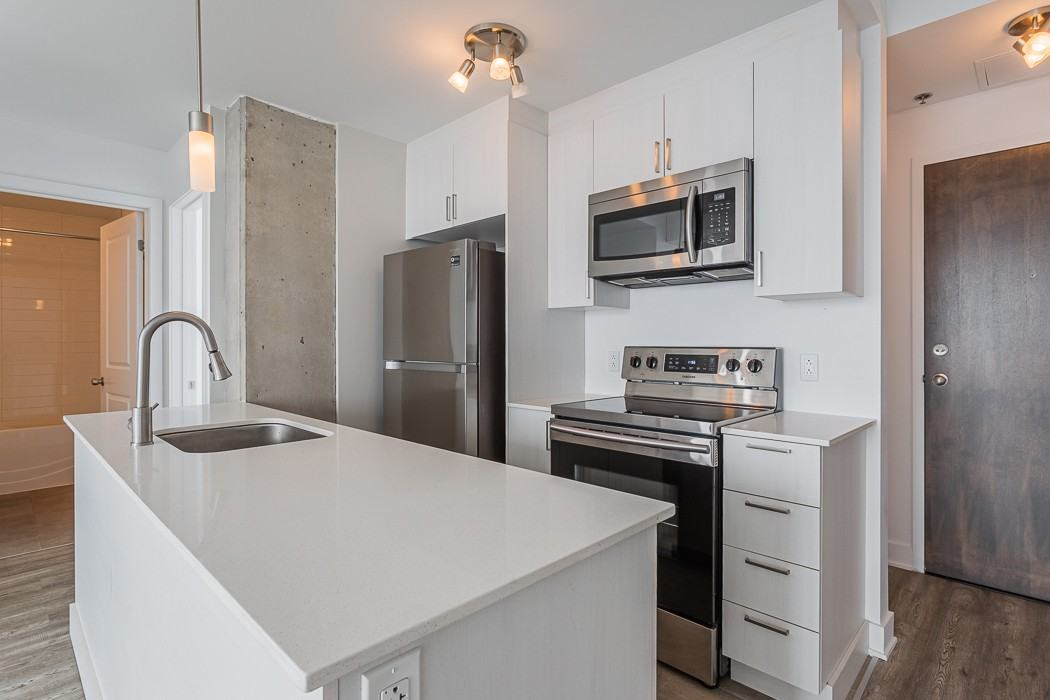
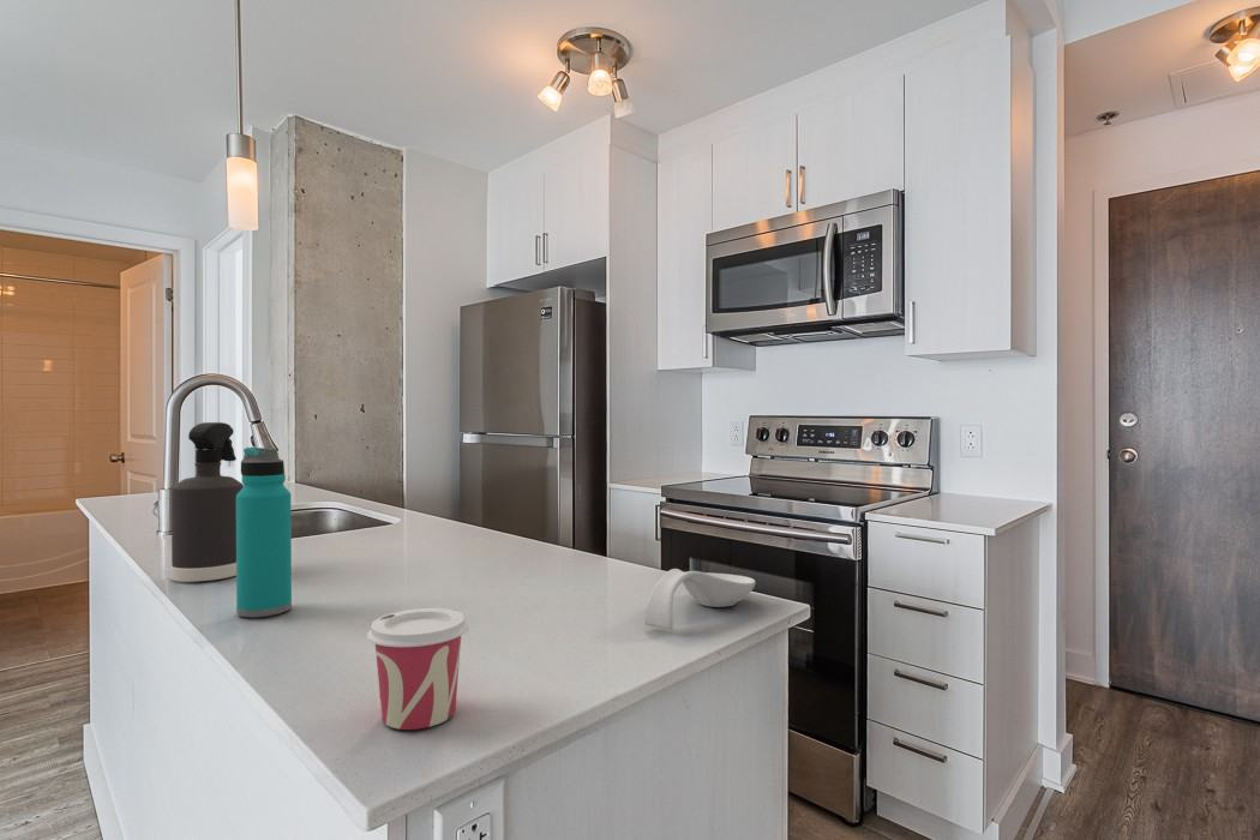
+ water bottle [235,446,293,618]
+ cup [366,607,469,731]
+ spray bottle [169,421,244,583]
+ spoon rest [643,568,756,630]
